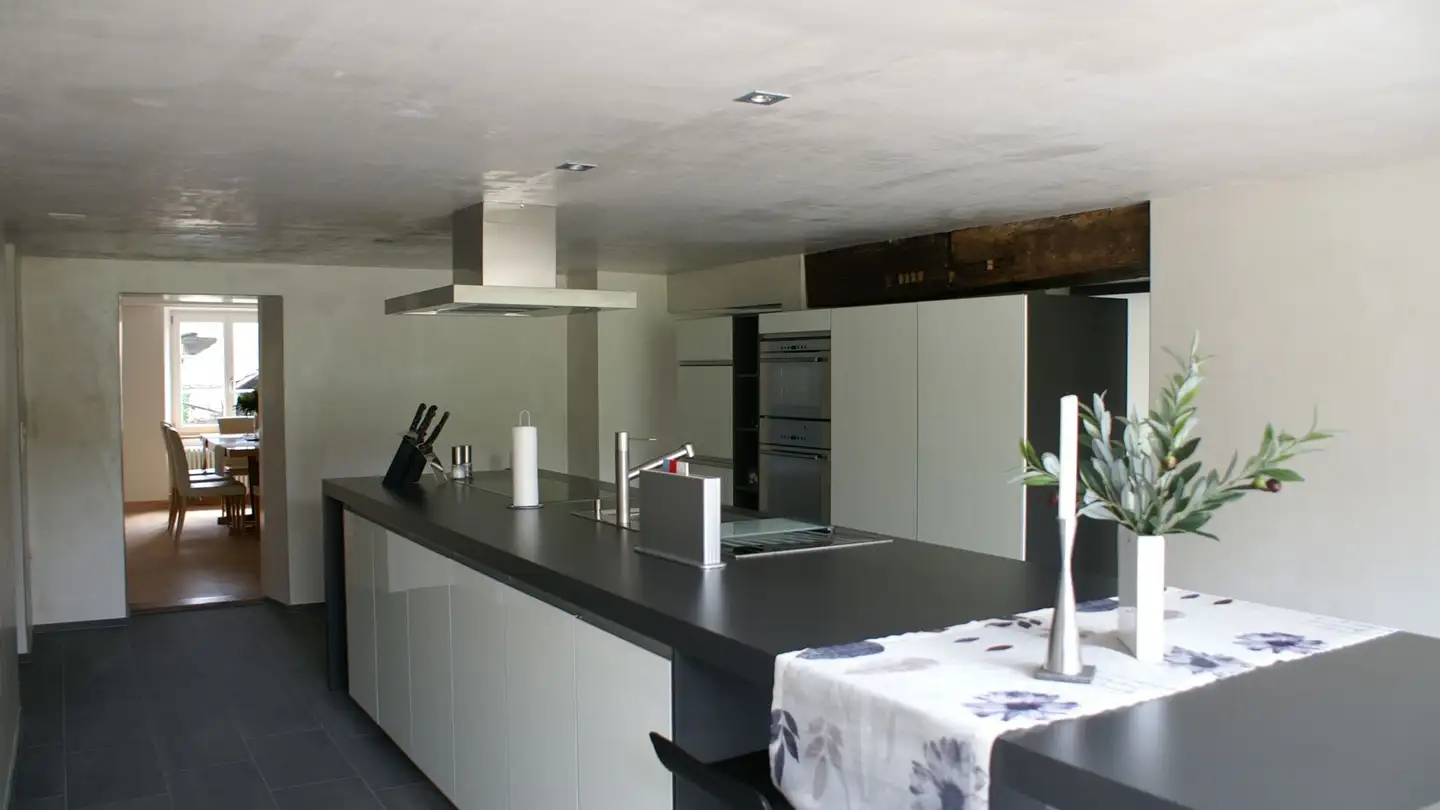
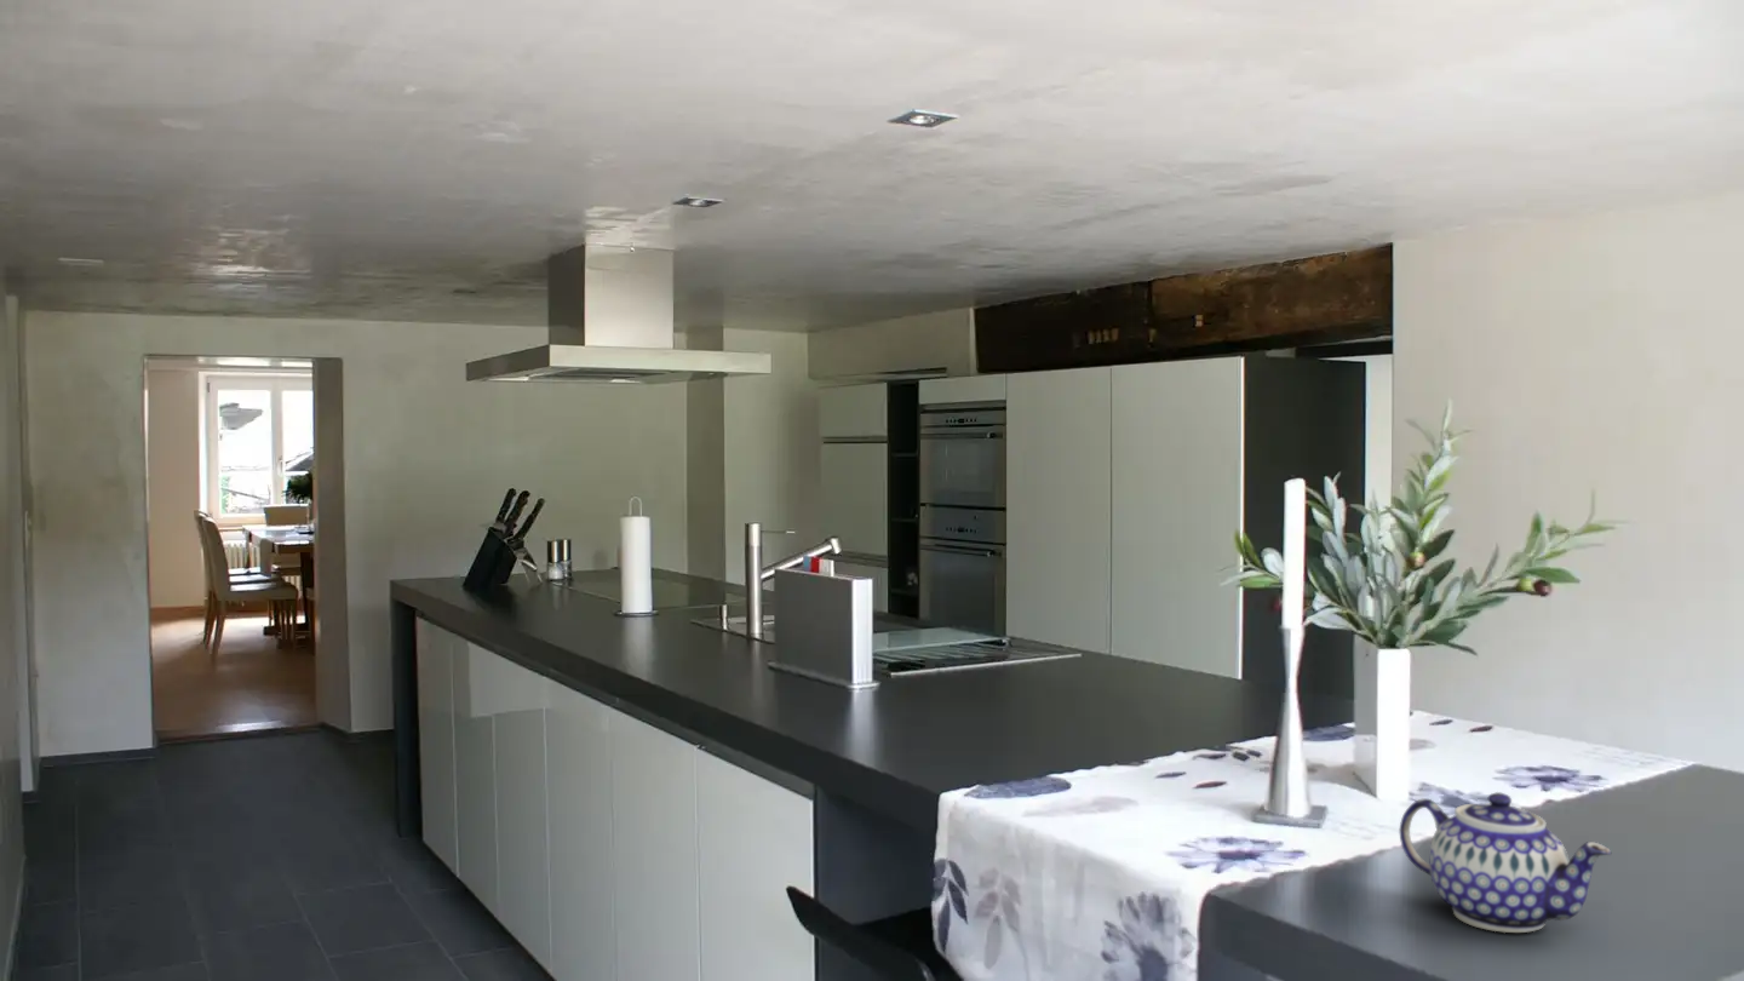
+ teapot [1399,791,1612,934]
